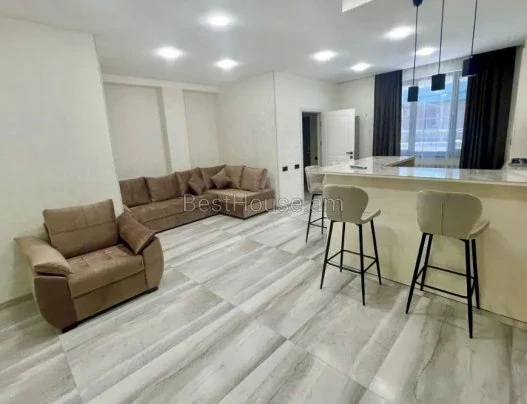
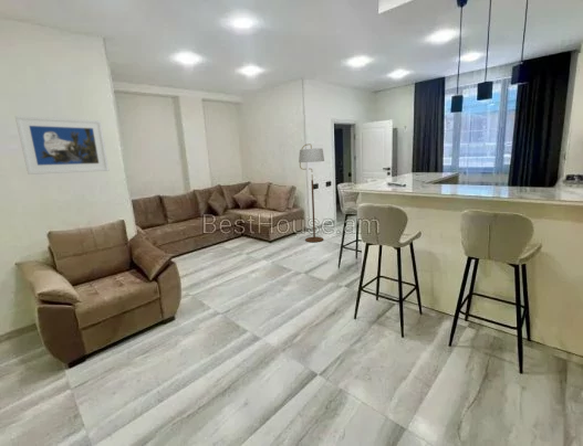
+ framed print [14,115,110,176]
+ floor lamp [298,142,325,243]
